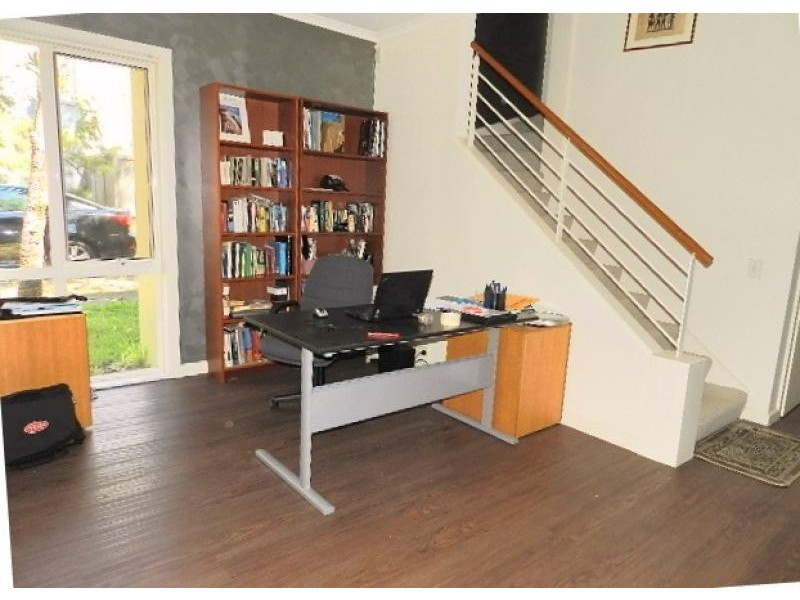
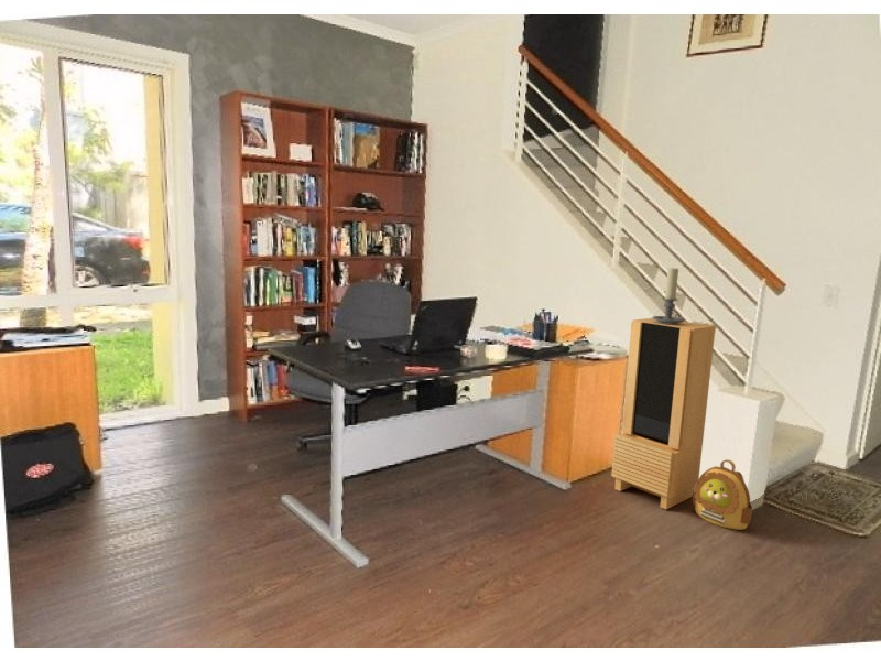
+ backpack [692,458,753,531]
+ storage cabinet [610,317,717,510]
+ candle holder [651,266,685,325]
